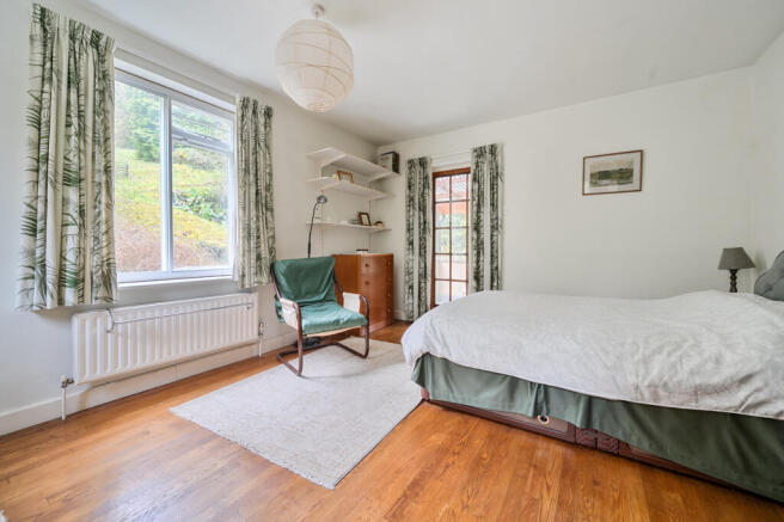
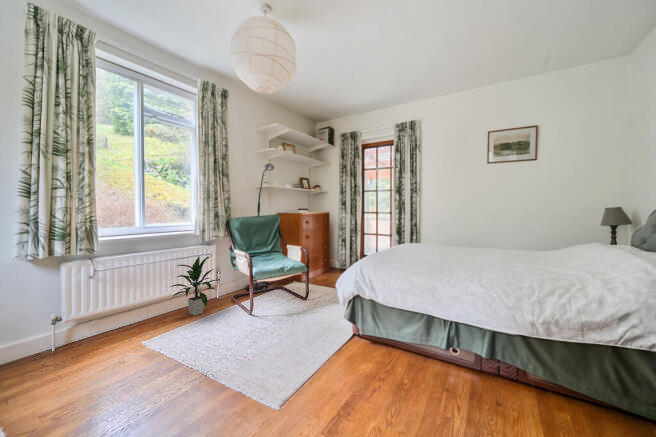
+ indoor plant [166,255,218,317]
